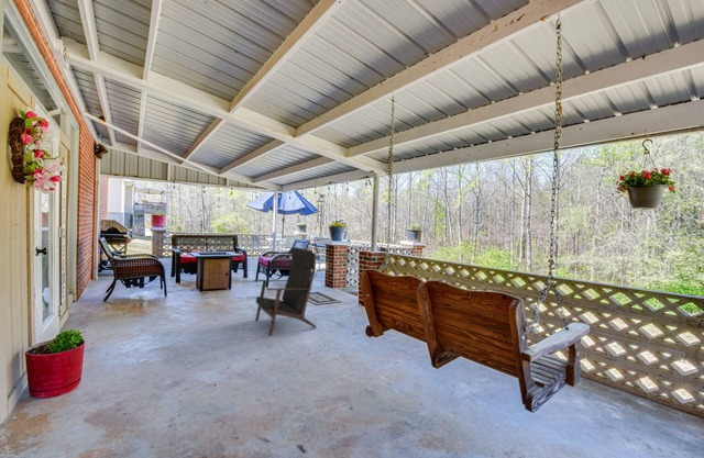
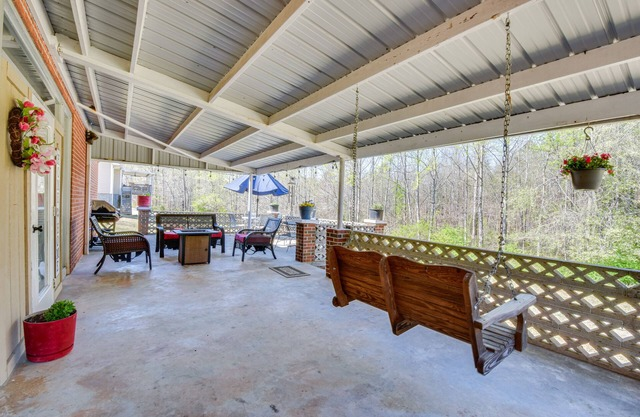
- lounge chair [252,246,318,336]
